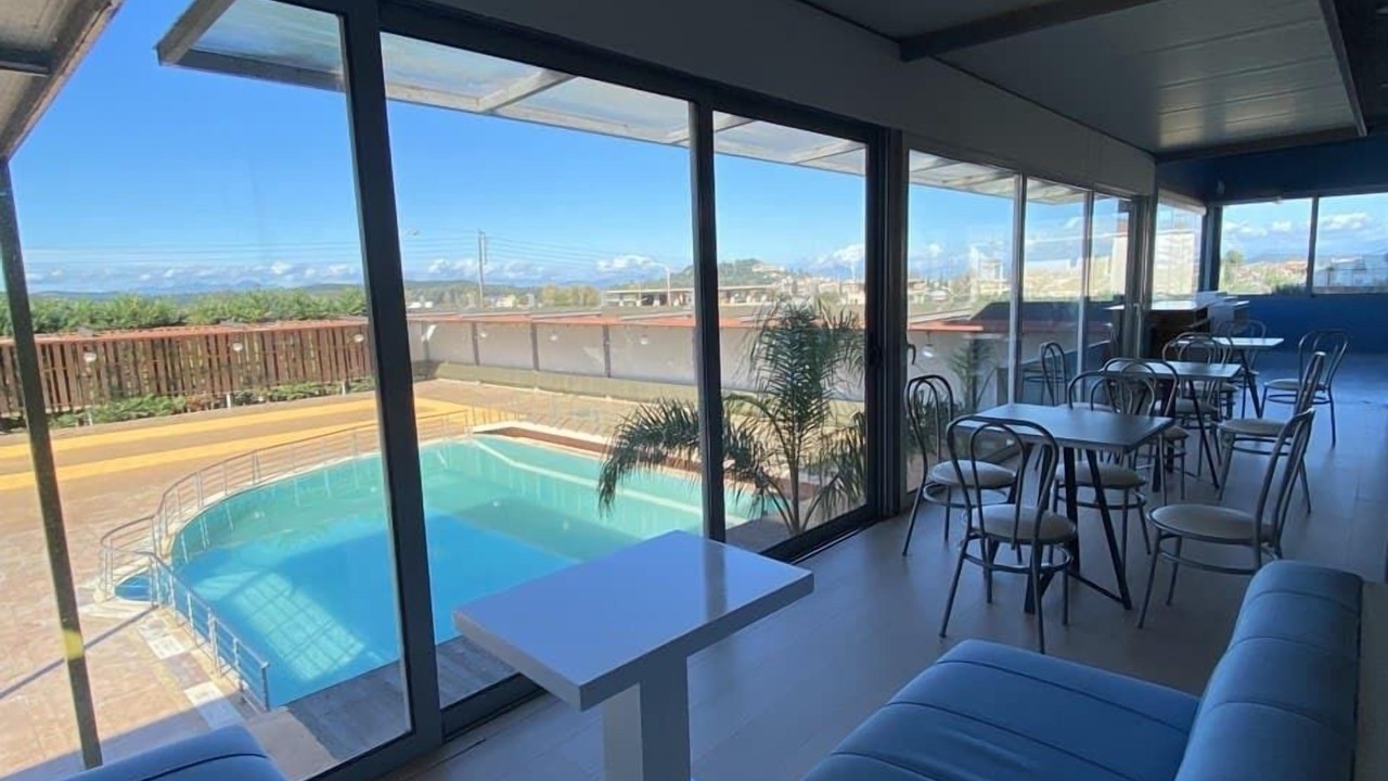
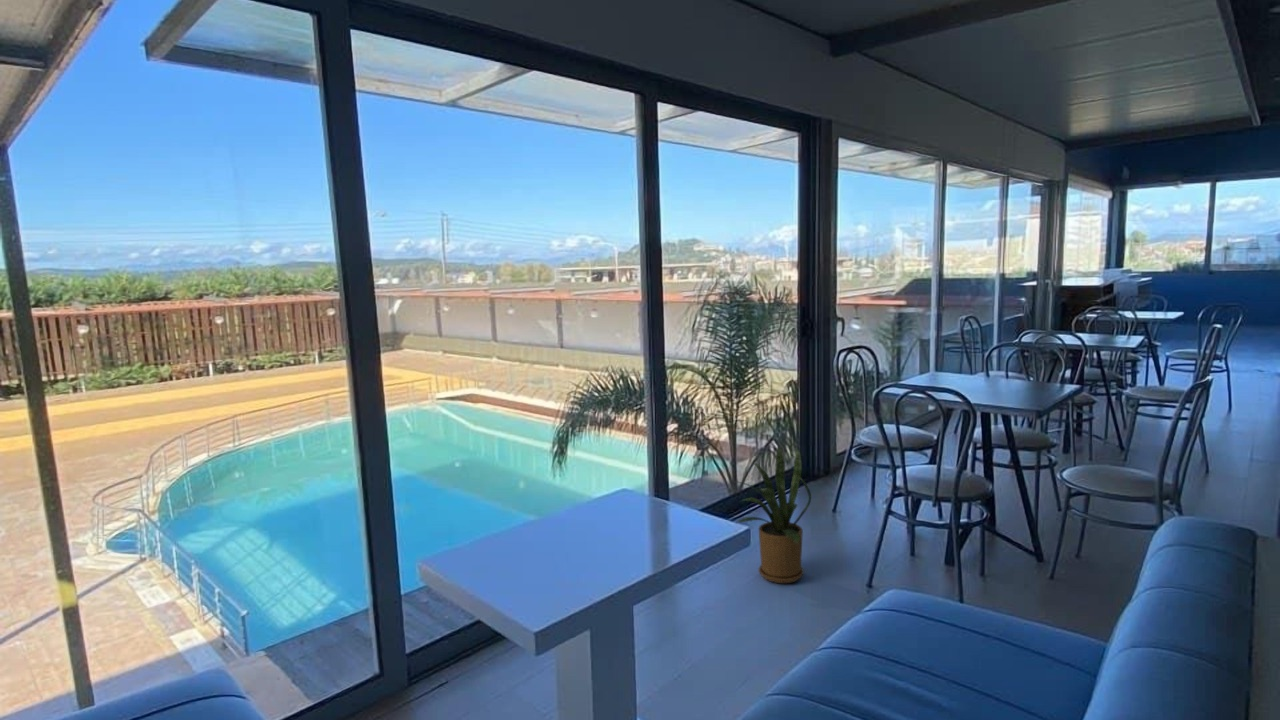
+ house plant [730,445,812,584]
